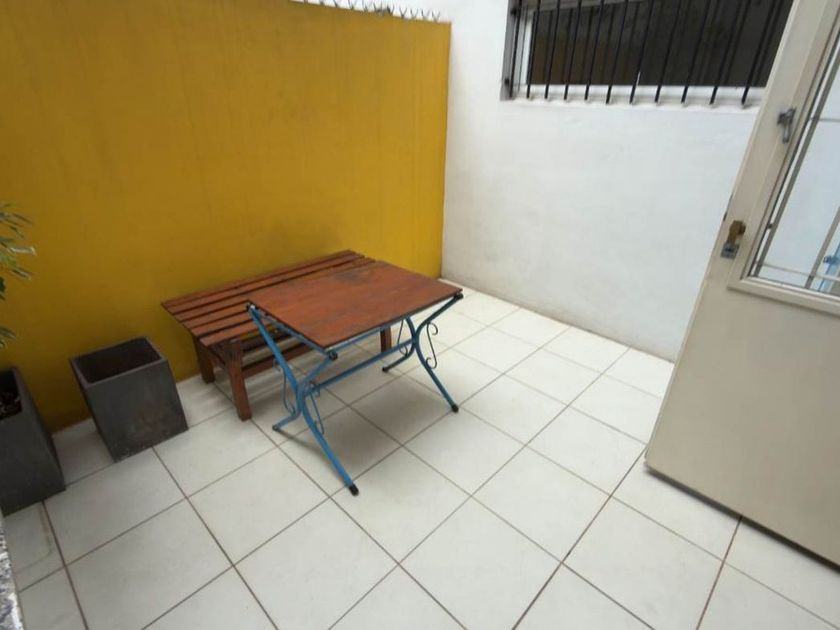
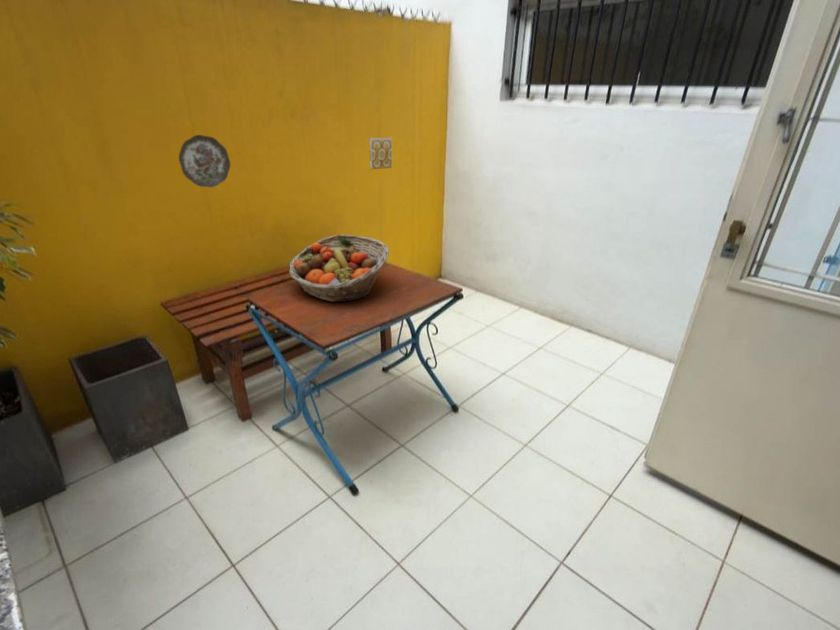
+ fruit basket [288,234,390,303]
+ decorative plate [178,134,231,188]
+ ceramic tile [369,137,393,170]
